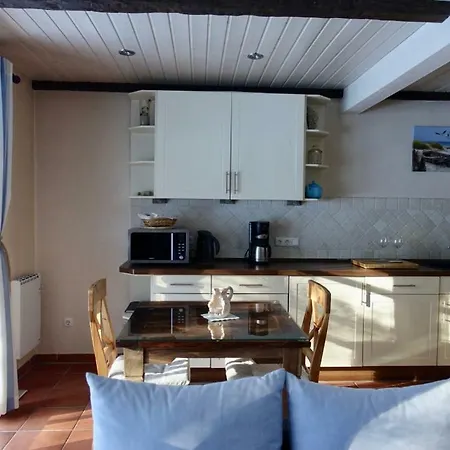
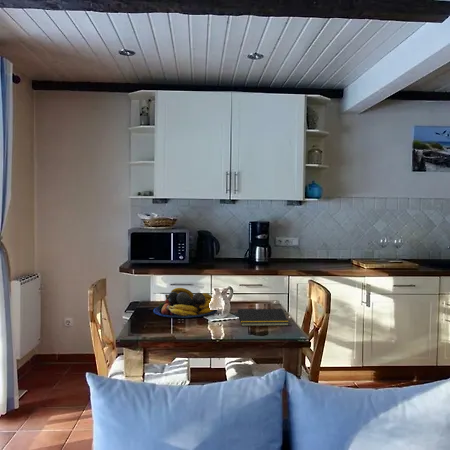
+ notepad [236,308,290,327]
+ fruit bowl [153,287,218,319]
